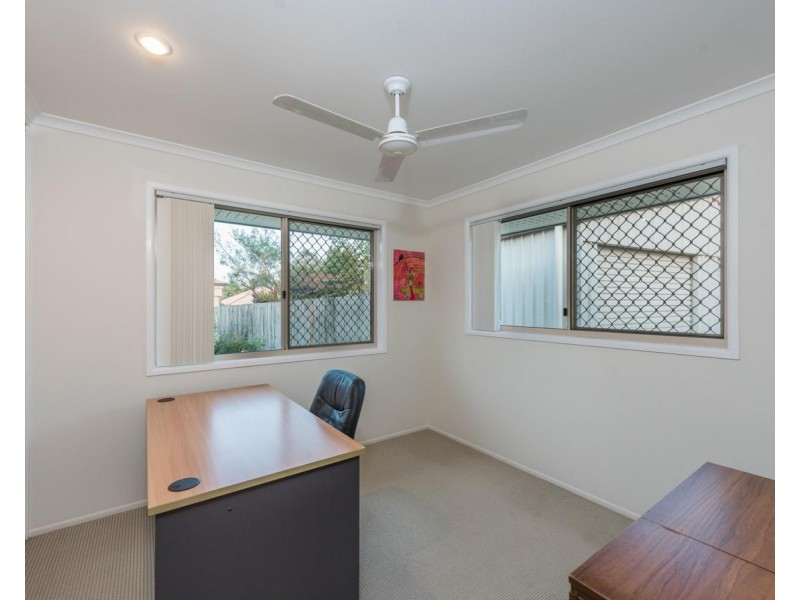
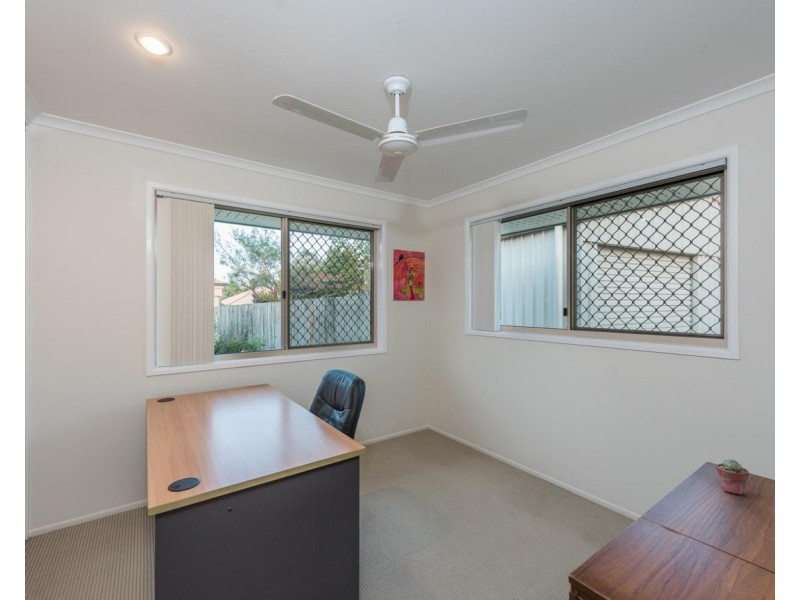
+ potted succulent [715,458,750,496]
